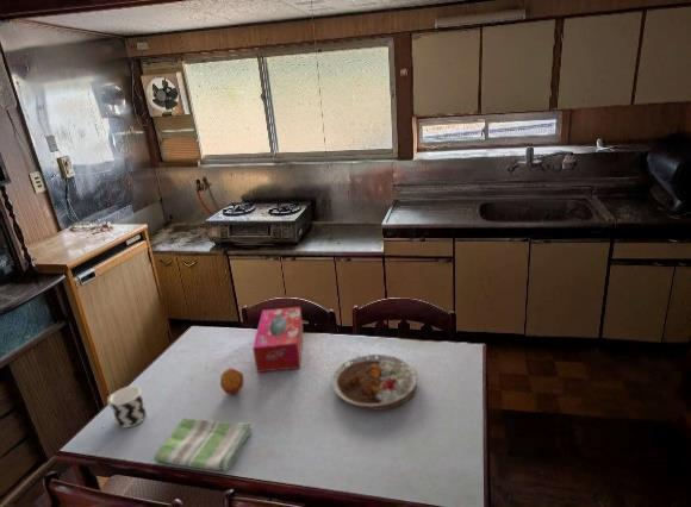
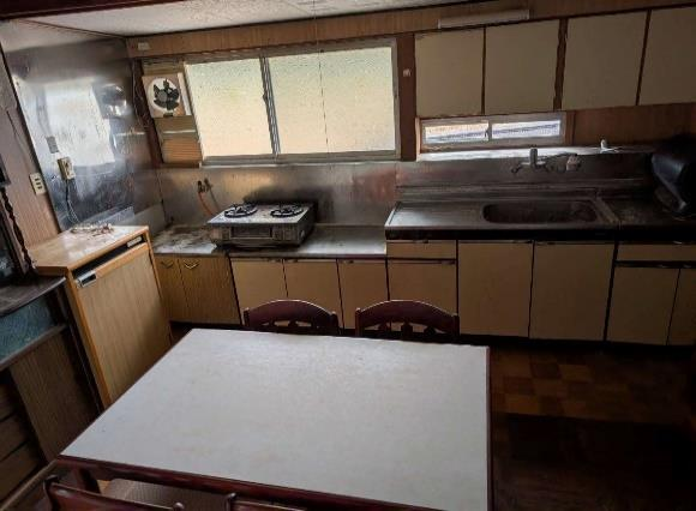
- tissue box [251,306,304,374]
- cup [106,386,148,428]
- plate [330,353,418,412]
- fruit [219,368,245,395]
- dish towel [152,417,254,471]
